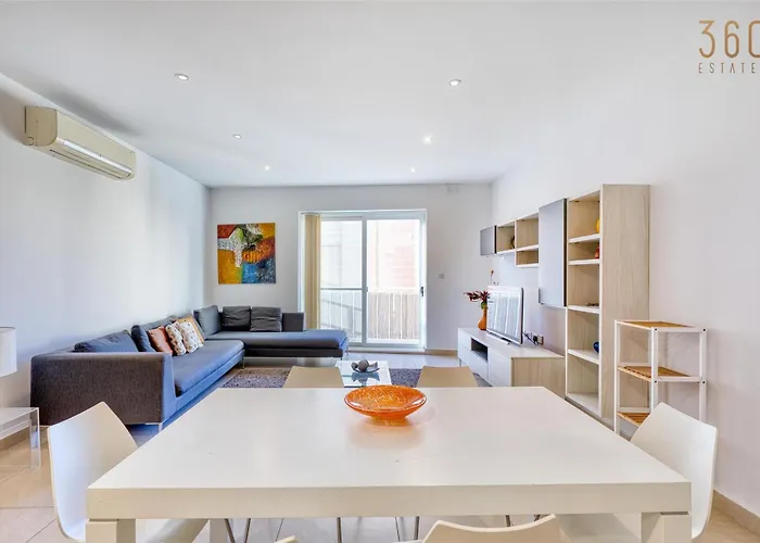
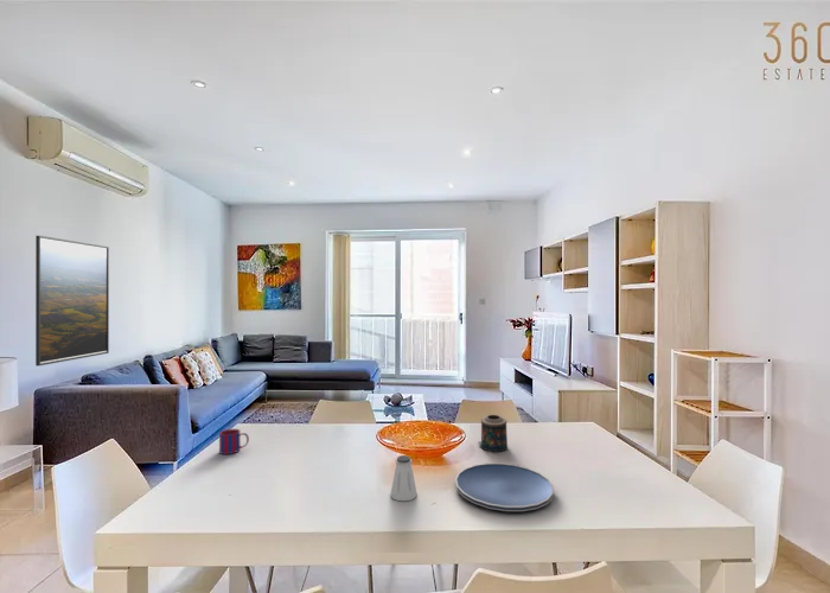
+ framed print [34,235,110,366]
+ plate [454,463,555,512]
+ candle [478,414,509,453]
+ mug [218,428,250,455]
+ saltshaker [389,454,419,502]
